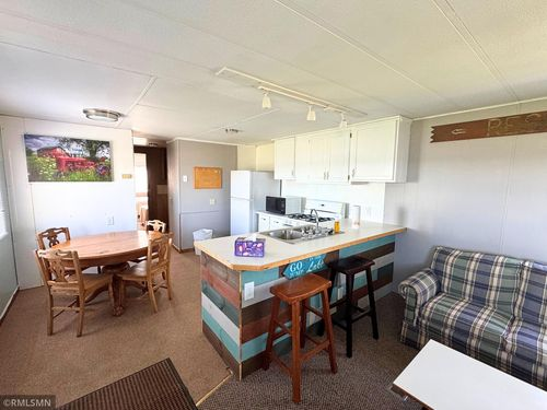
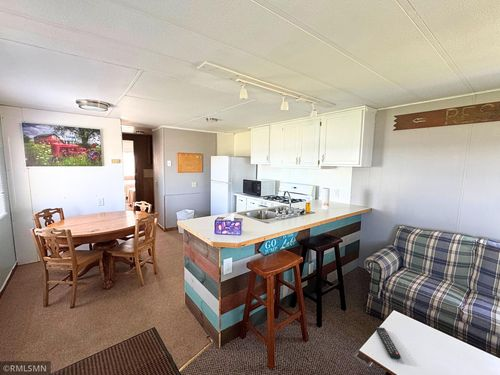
+ remote control [374,326,402,360]
